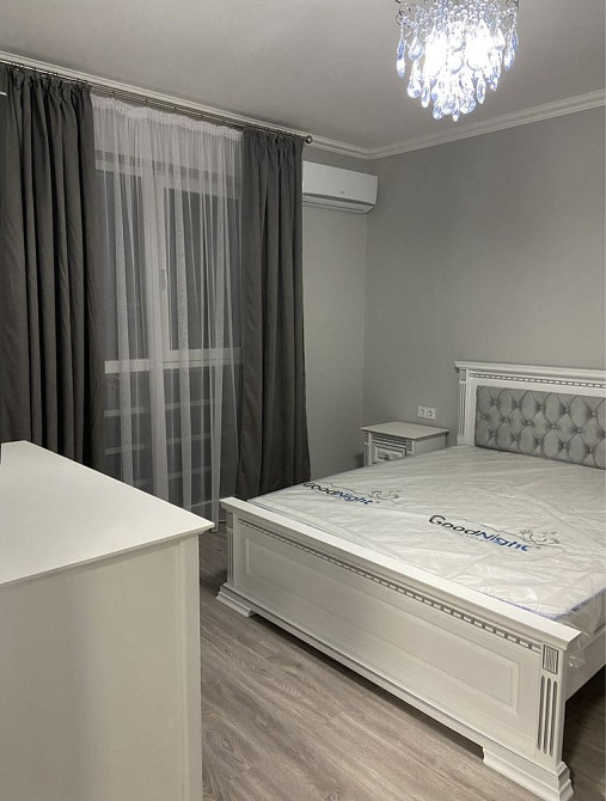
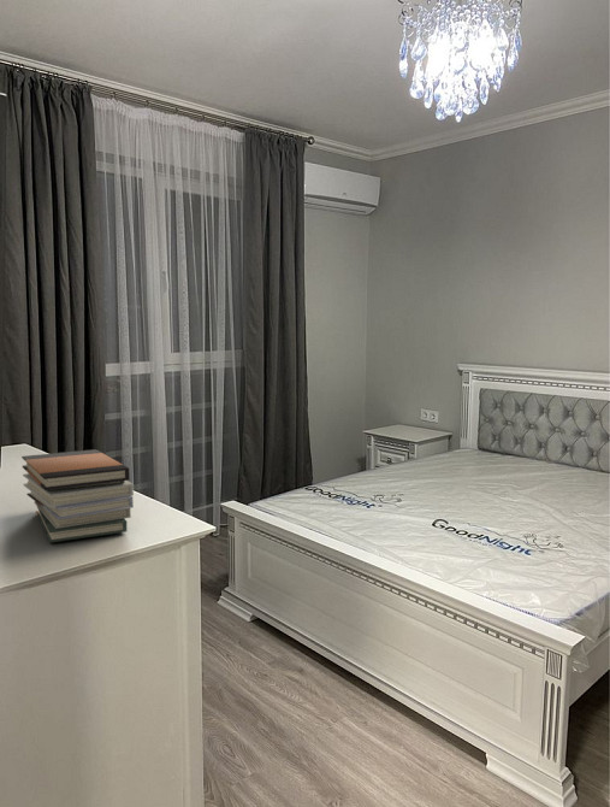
+ book stack [20,448,135,543]
